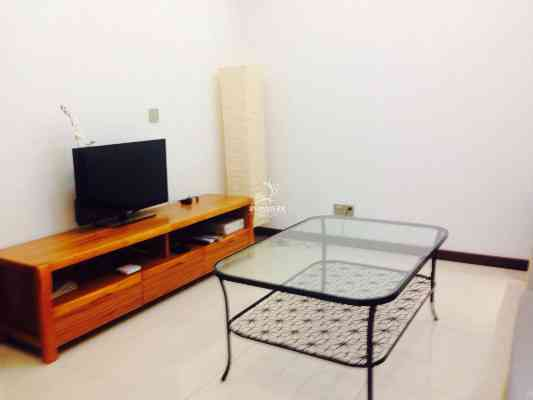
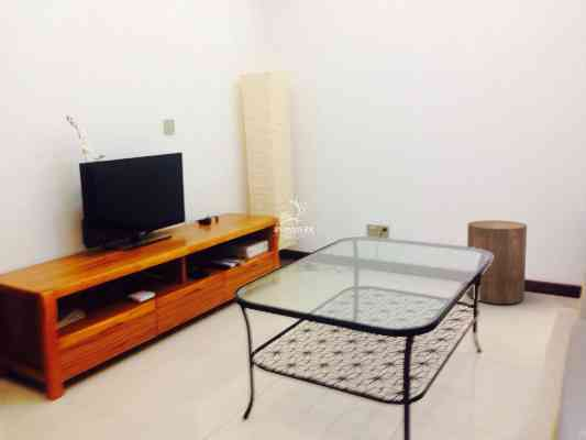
+ stool [465,219,528,305]
